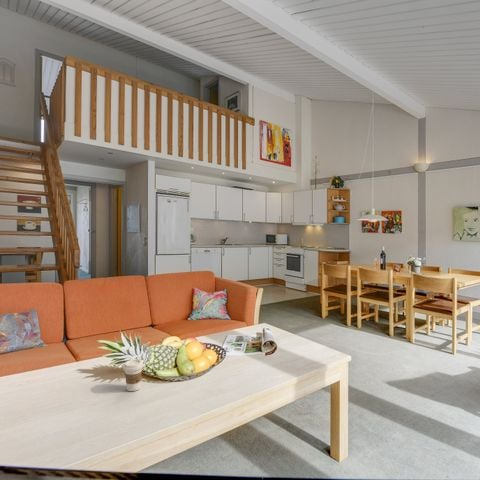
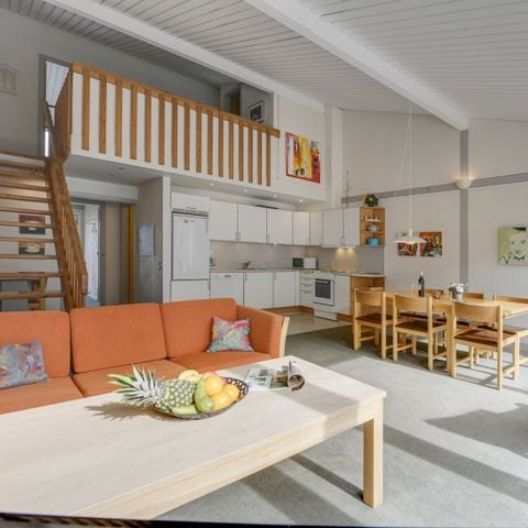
- coffee cup [122,358,144,392]
